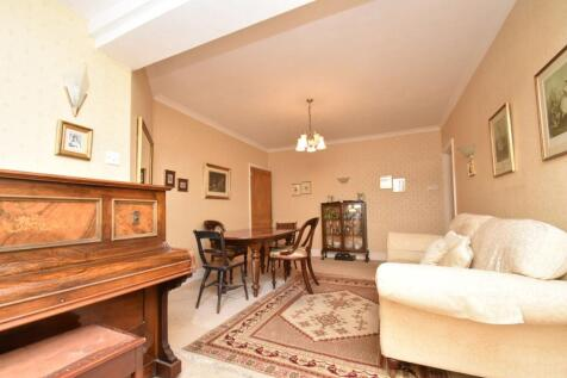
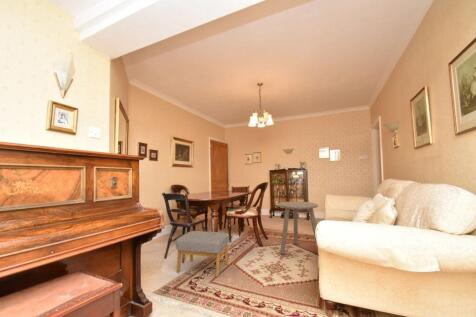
+ footstool [175,230,230,278]
+ side table [277,201,319,255]
